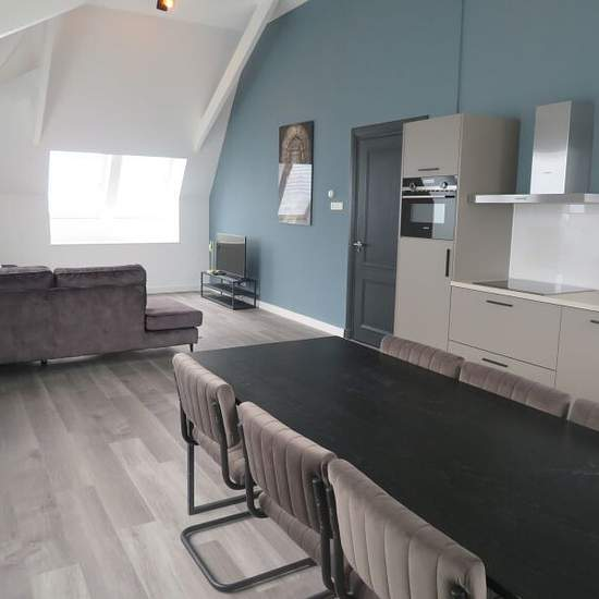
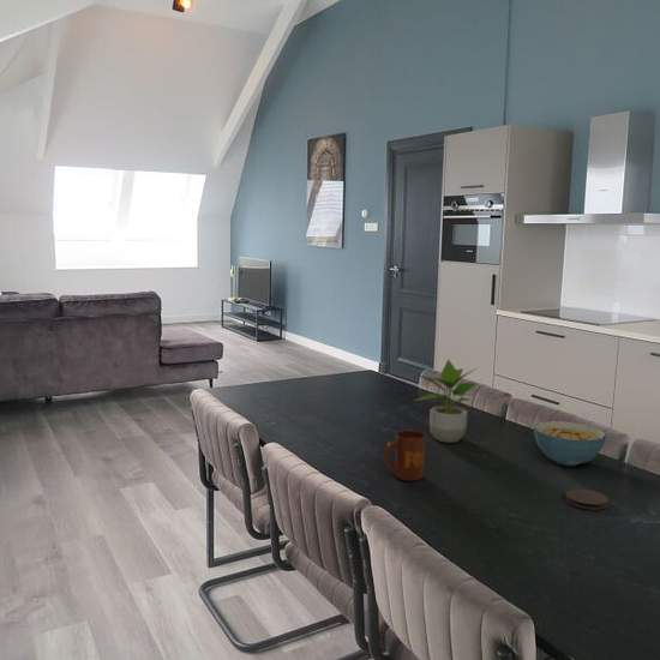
+ coaster [564,487,610,511]
+ mug [383,430,426,482]
+ cereal bowl [533,420,607,467]
+ potted plant [413,358,479,444]
